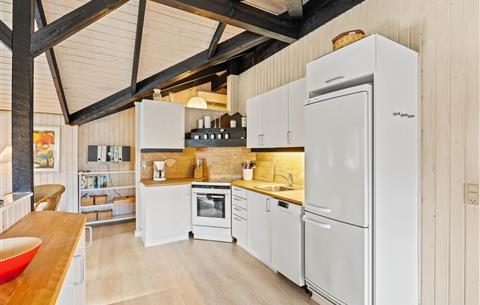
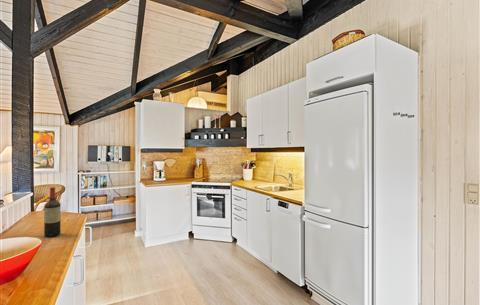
+ wine bottle [43,186,62,238]
